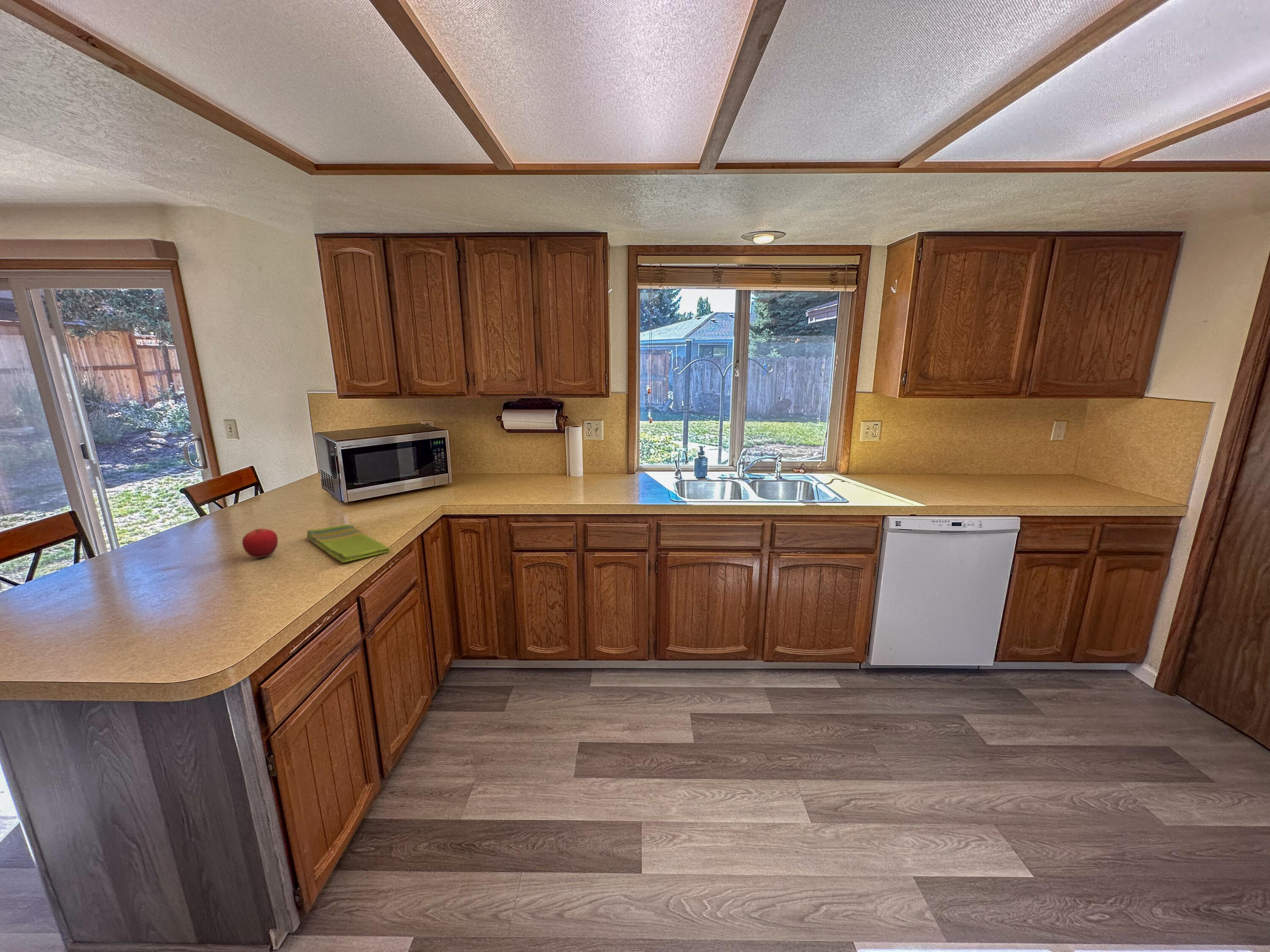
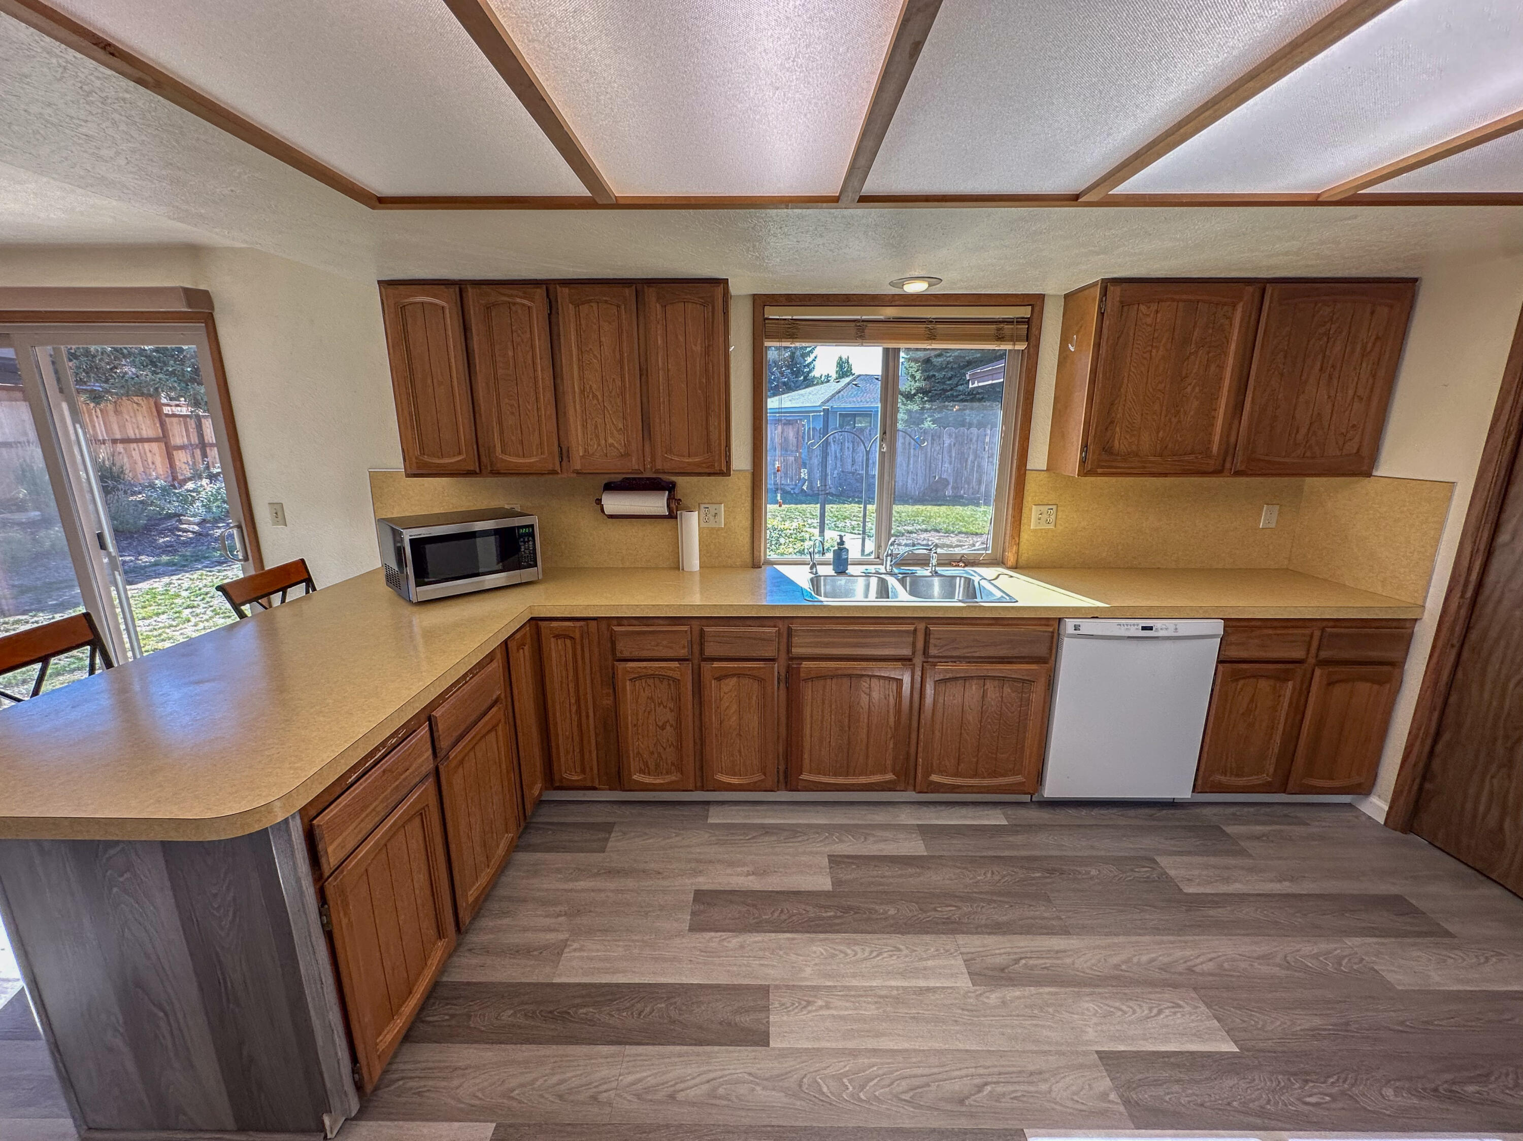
- dish towel [306,524,391,563]
- fruit [242,528,278,559]
